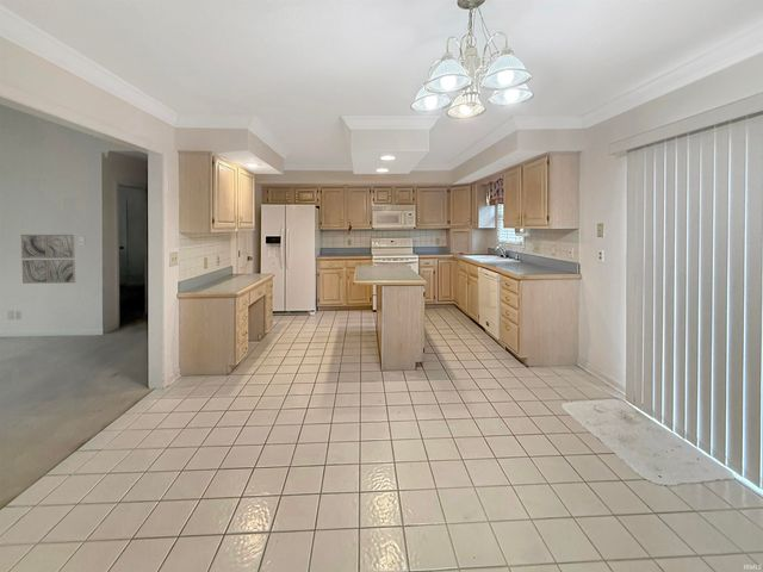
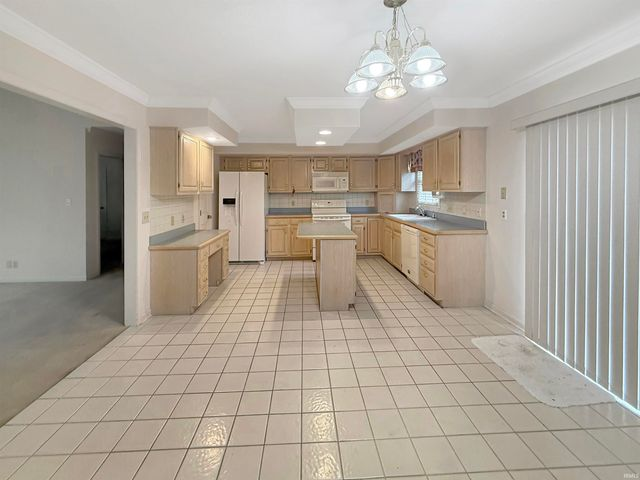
- wall art [20,234,76,285]
